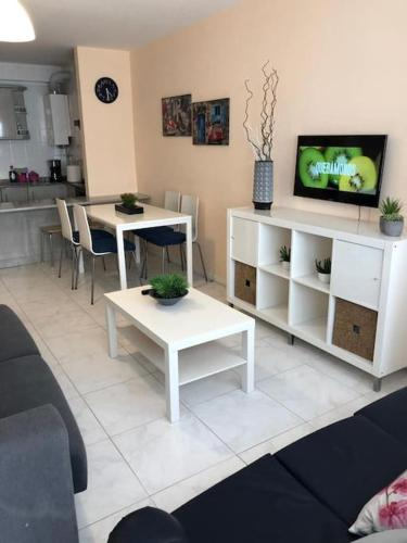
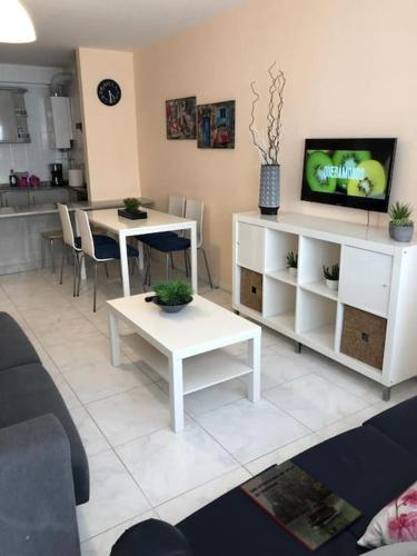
+ magazine [239,459,363,553]
